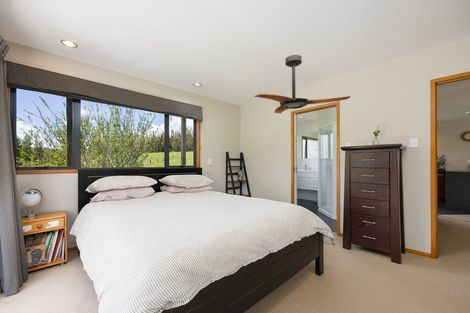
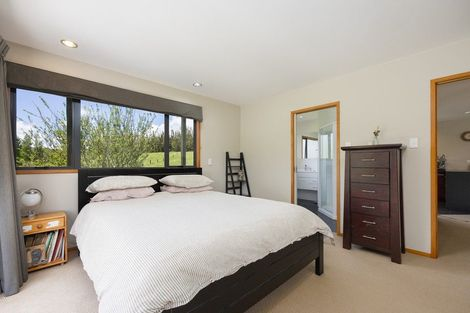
- ceiling fan [253,54,352,114]
